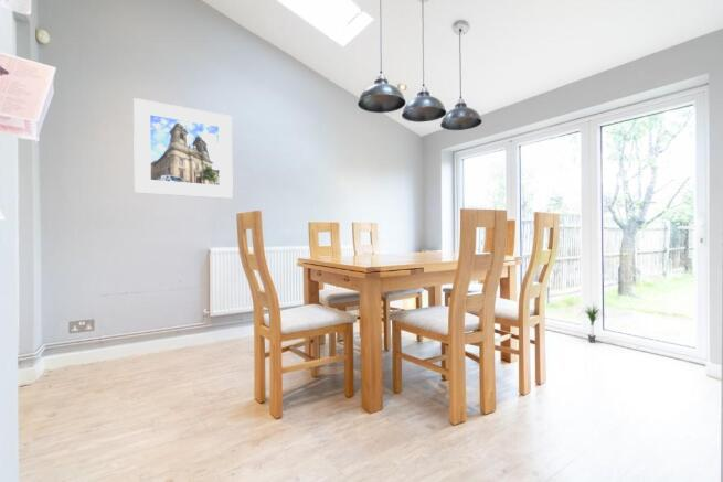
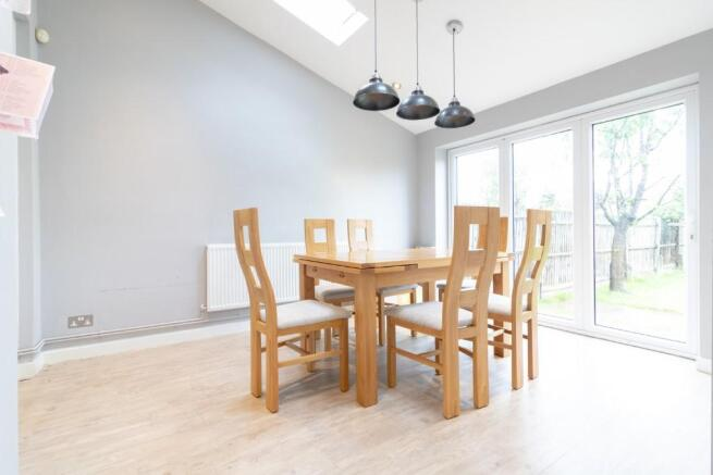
- potted plant [577,302,606,343]
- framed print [132,97,234,200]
